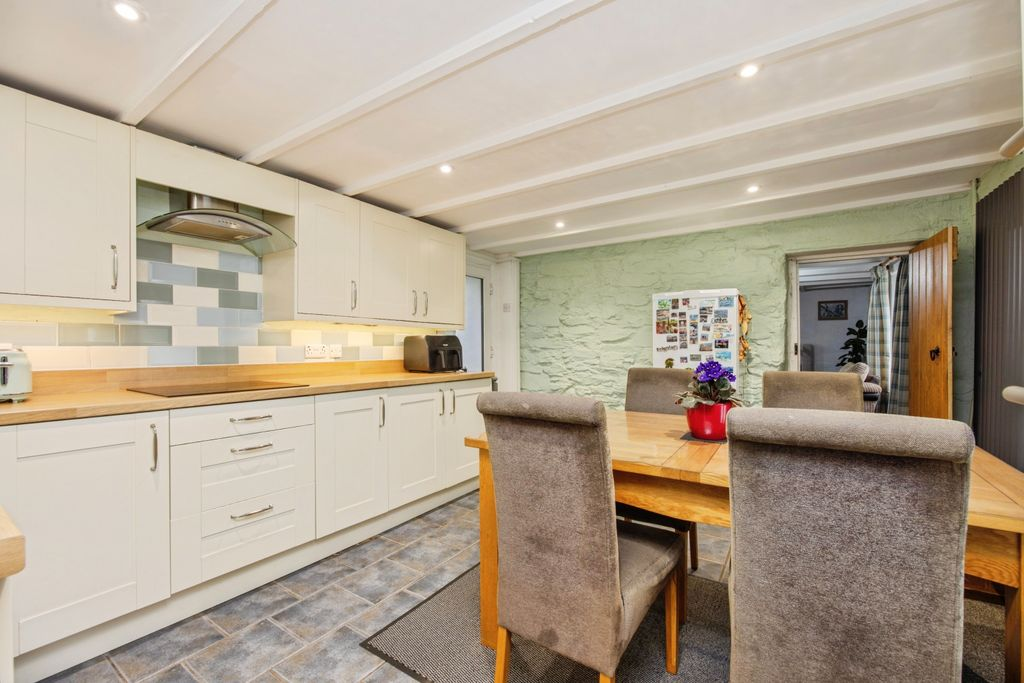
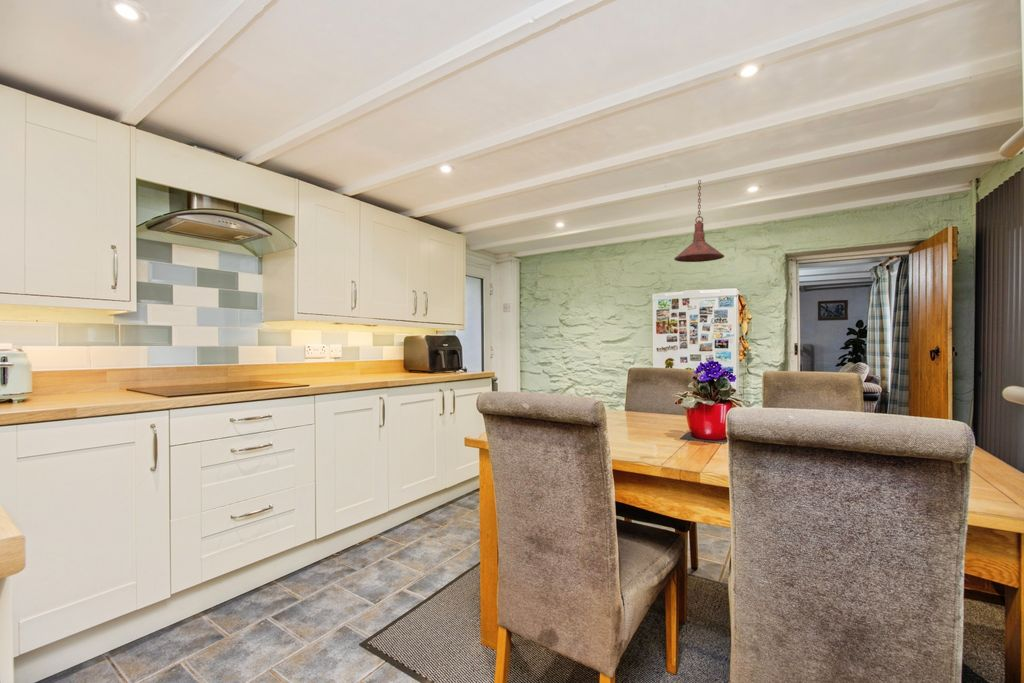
+ pendant light [673,179,725,263]
